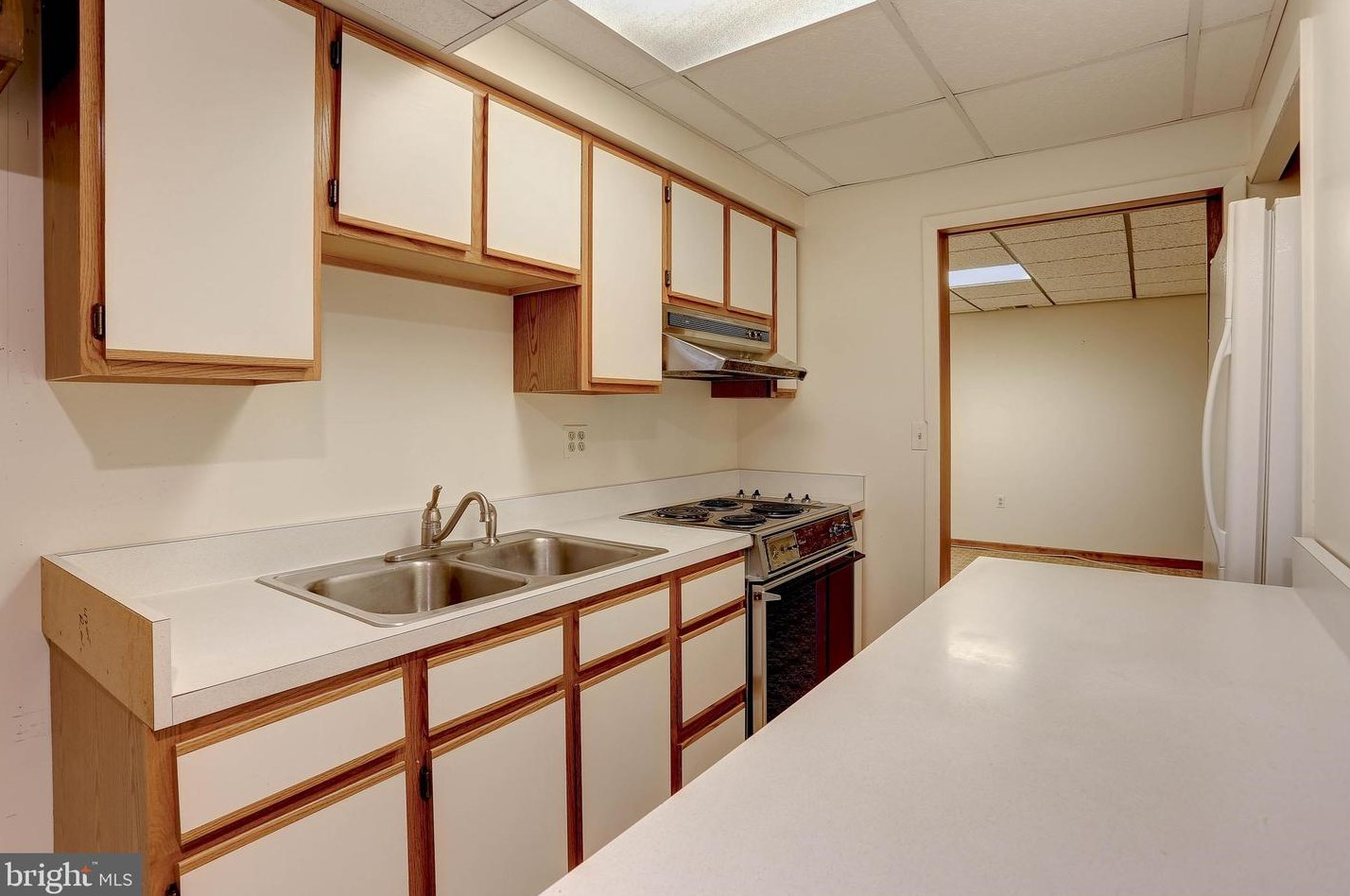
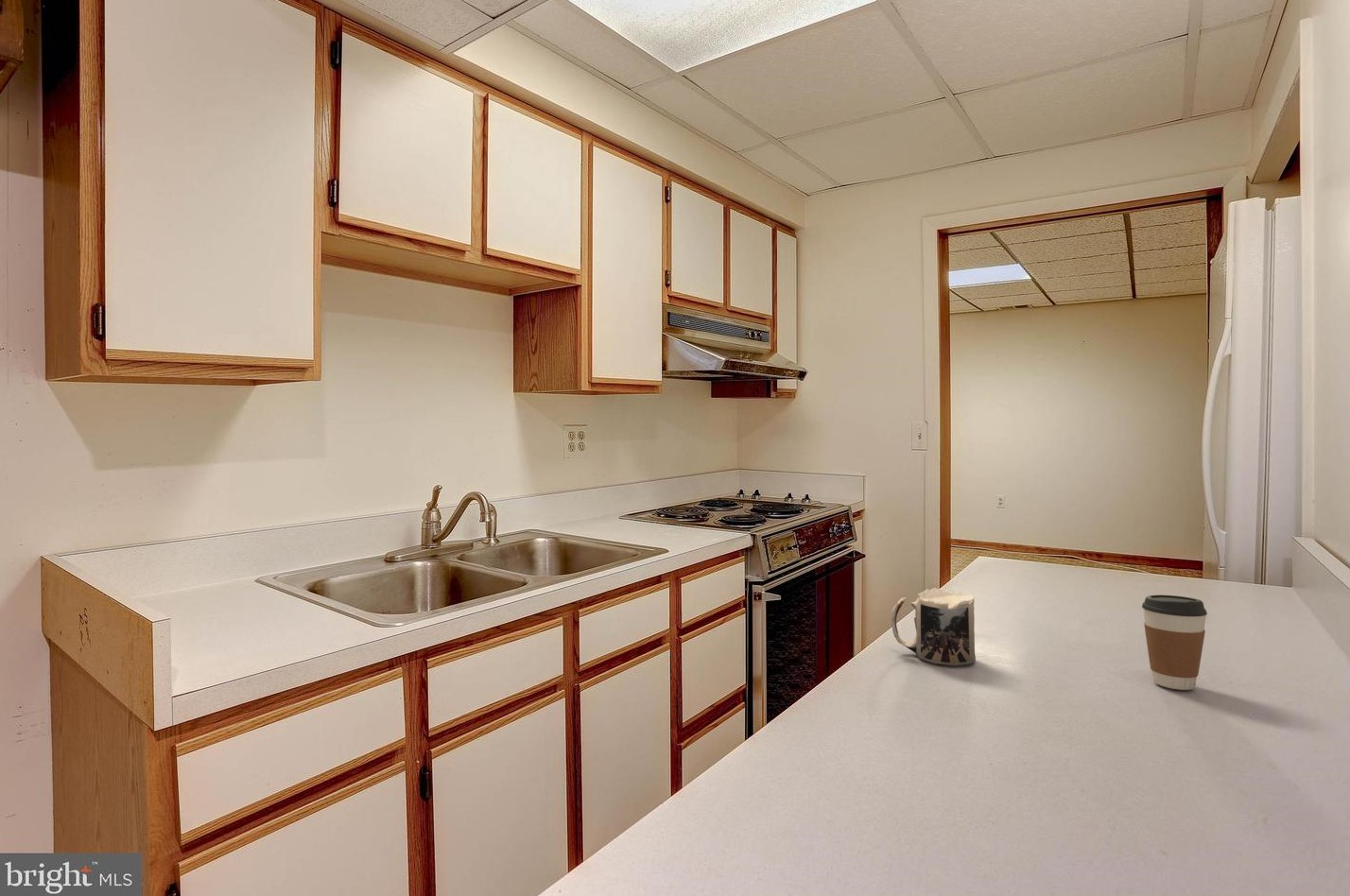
+ coffee cup [1141,594,1208,691]
+ mug [891,587,977,666]
